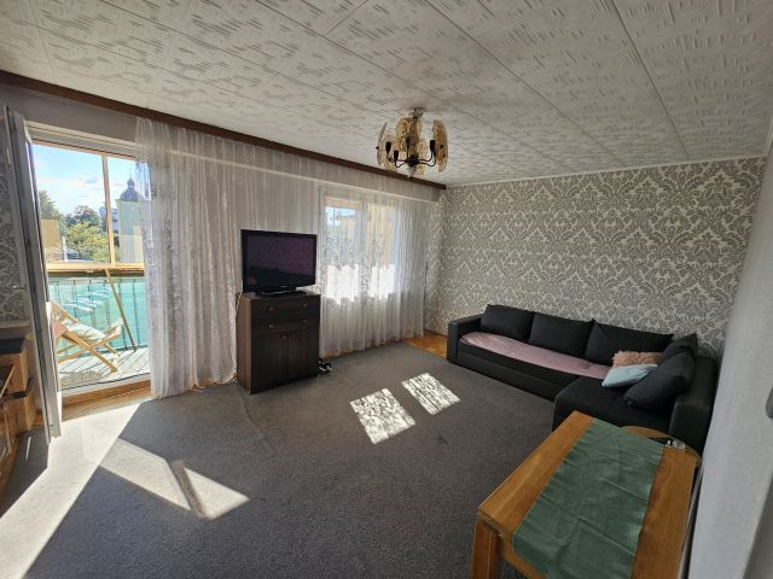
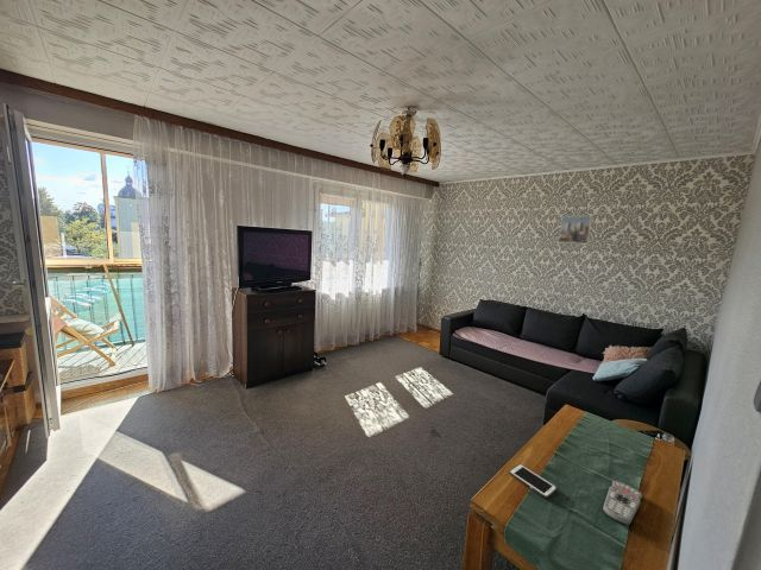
+ cell phone [508,463,558,500]
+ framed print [558,215,593,245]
+ remote control [602,480,643,525]
